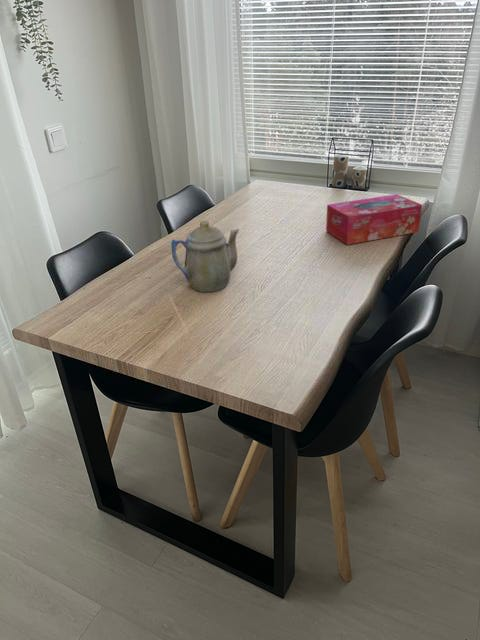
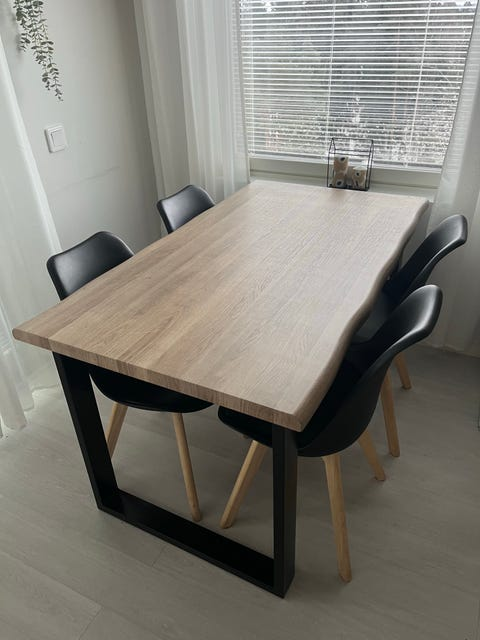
- tissue box [325,193,423,245]
- teapot [170,219,240,293]
